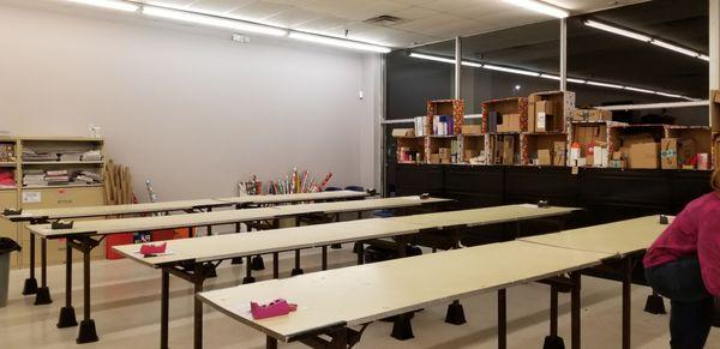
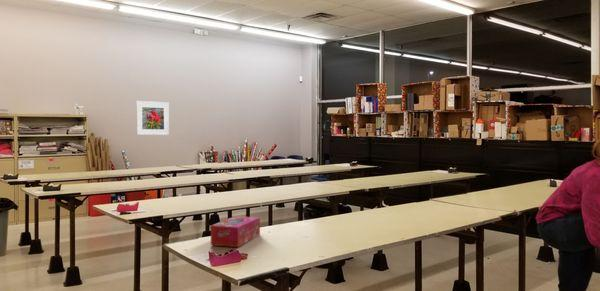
+ tissue box [210,215,261,248]
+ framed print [136,100,170,136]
